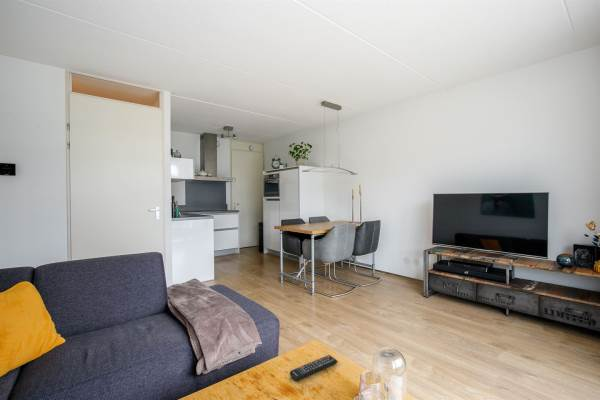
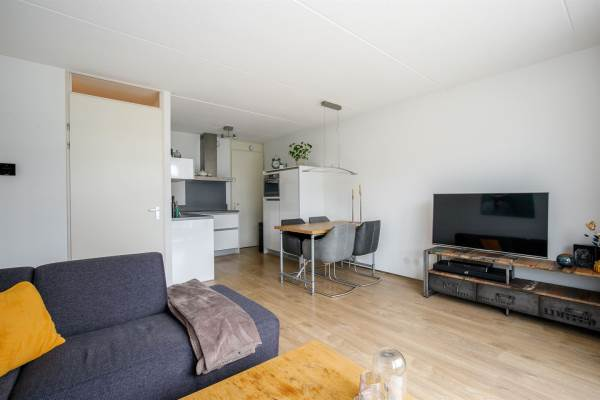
- remote control [289,354,339,382]
